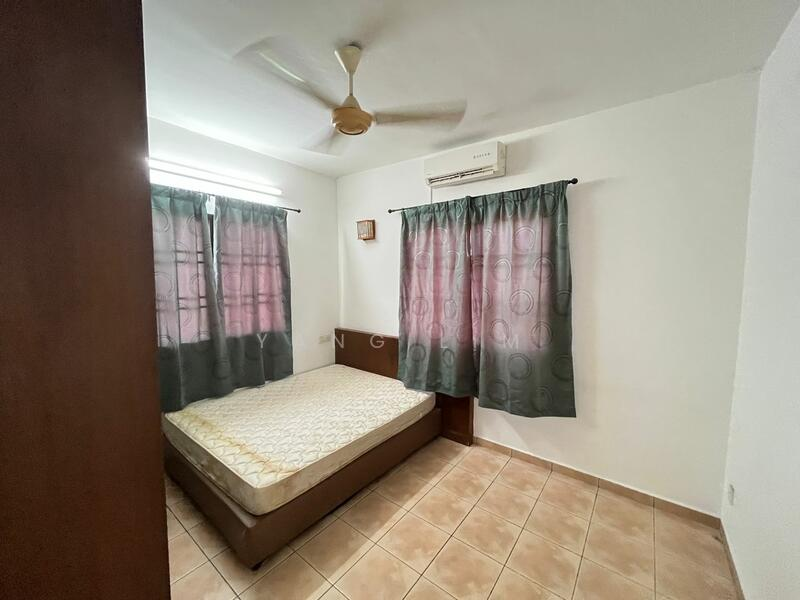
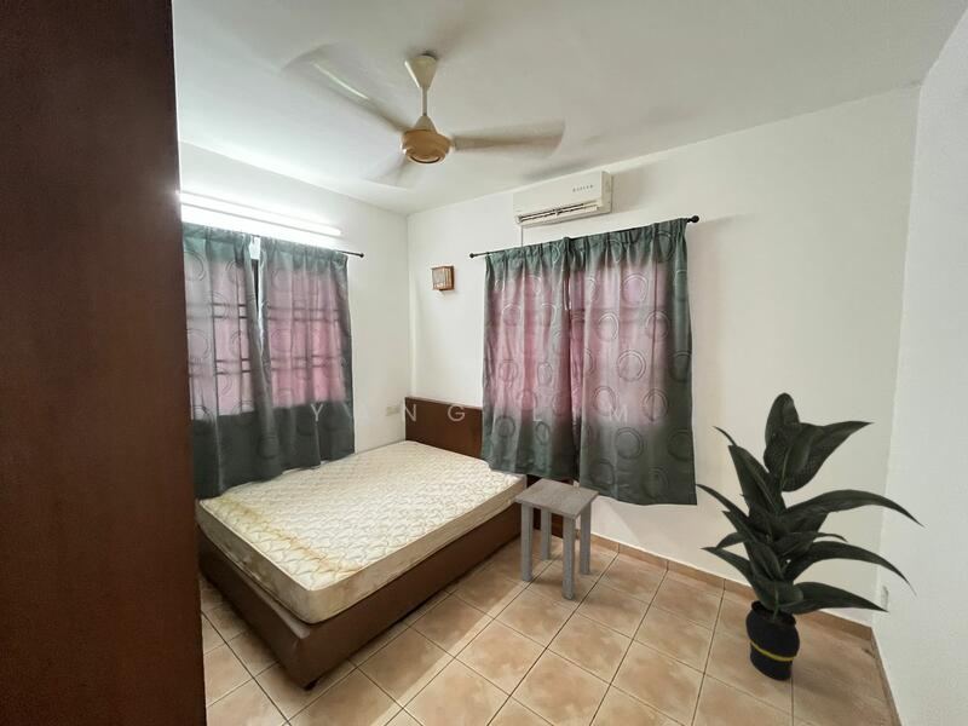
+ side table [513,477,600,601]
+ indoor plant [691,391,924,681]
